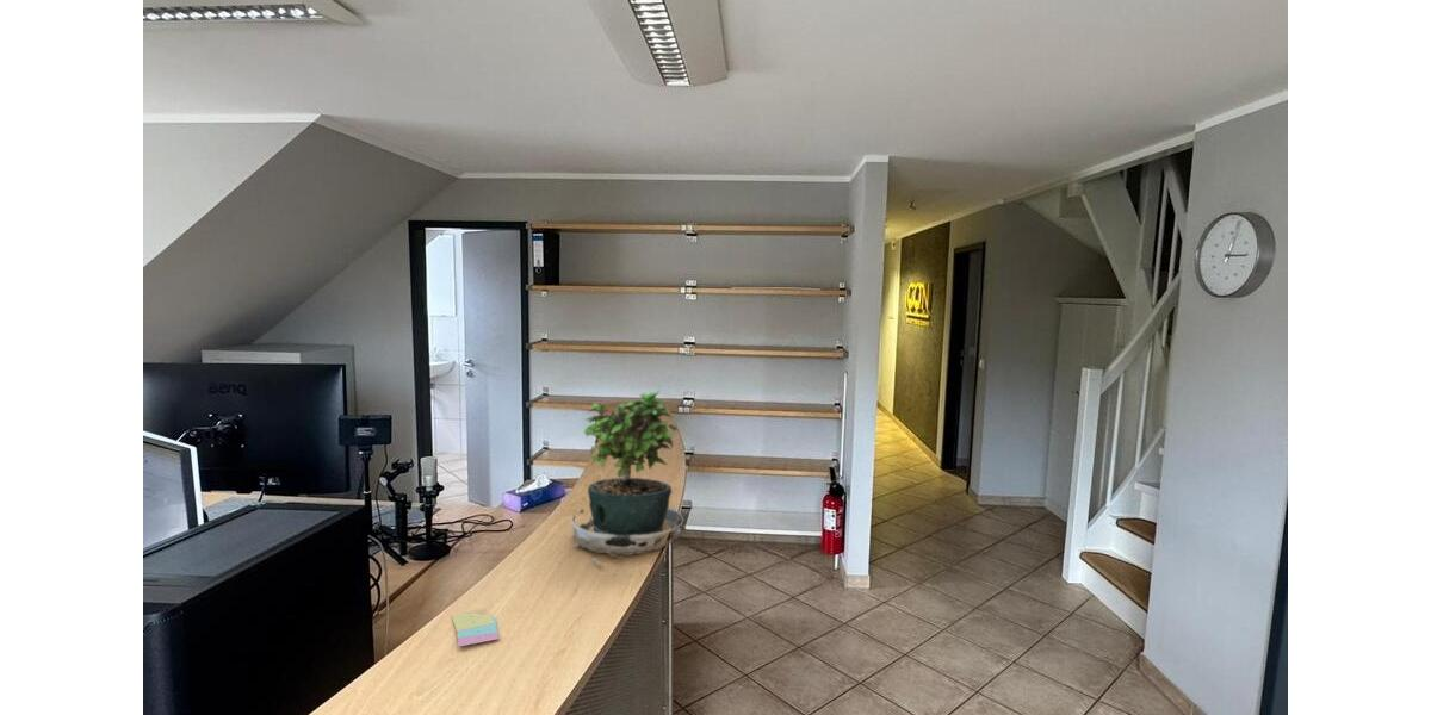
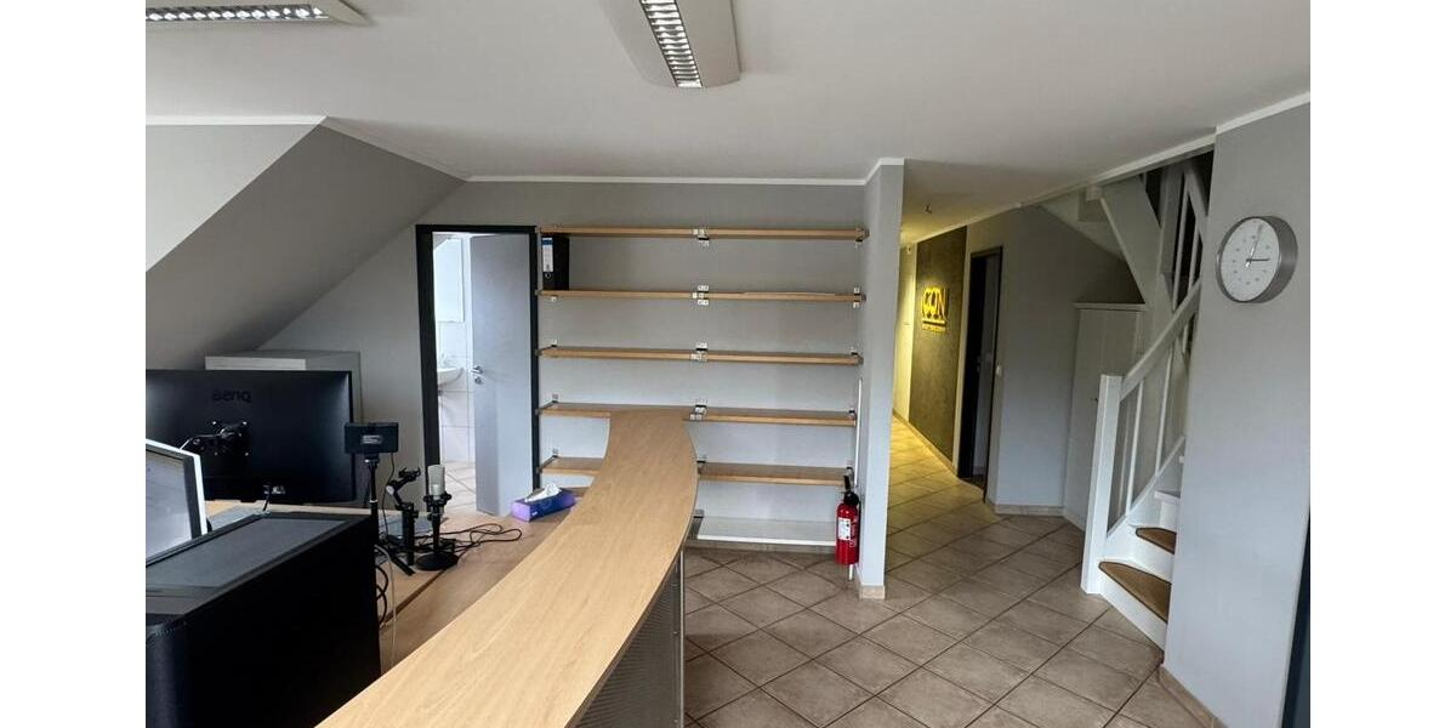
- potted plant [570,388,686,577]
- sticky notes [451,611,501,648]
